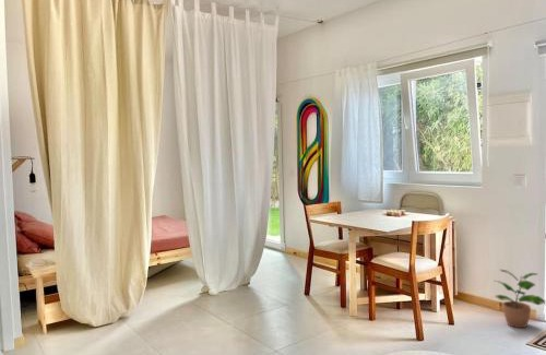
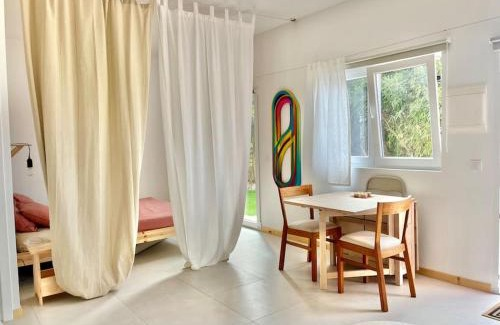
- potted plant [495,268,546,329]
